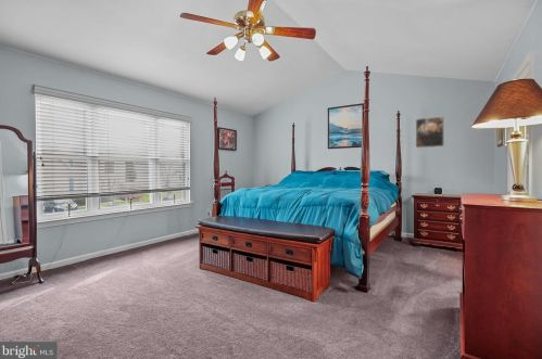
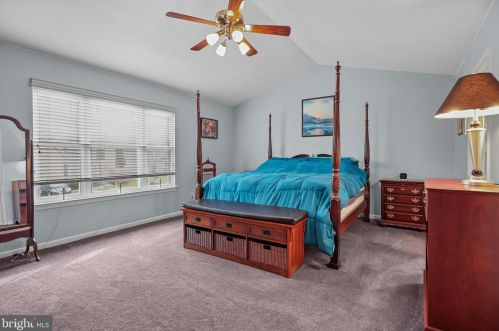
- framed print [415,115,445,149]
